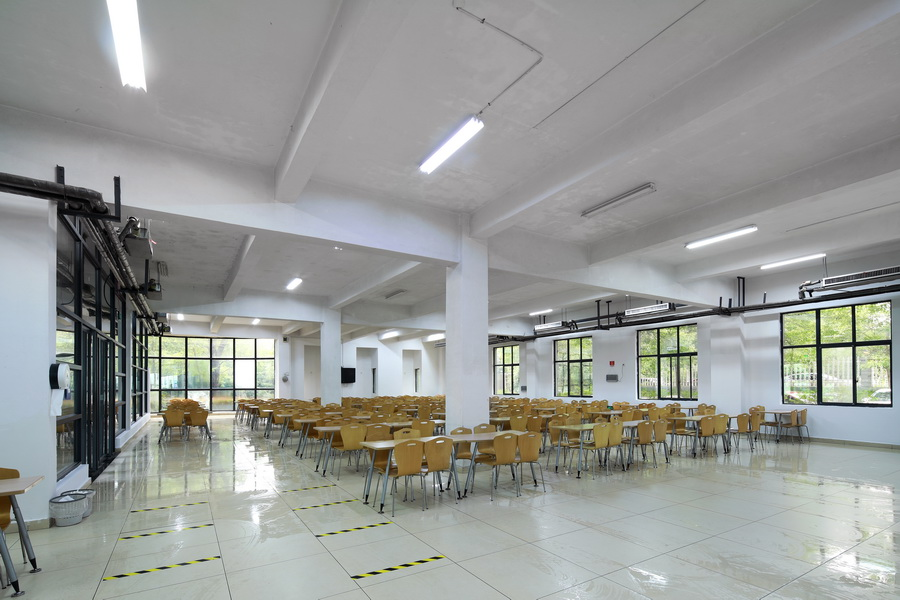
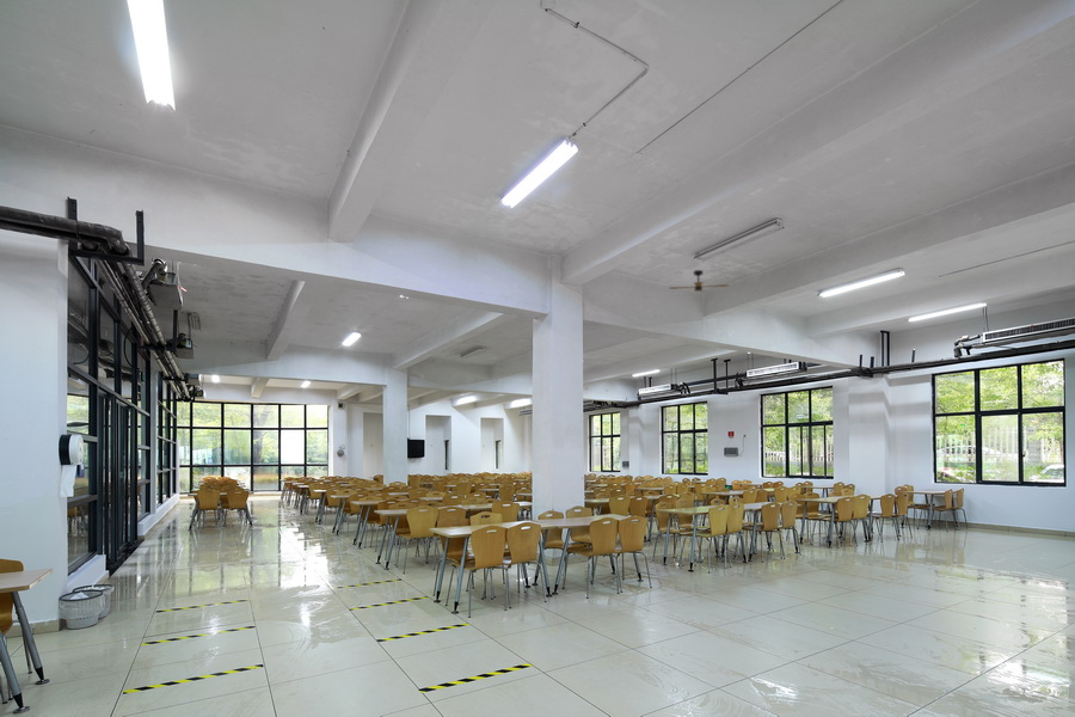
+ ceiling fan [669,269,729,293]
